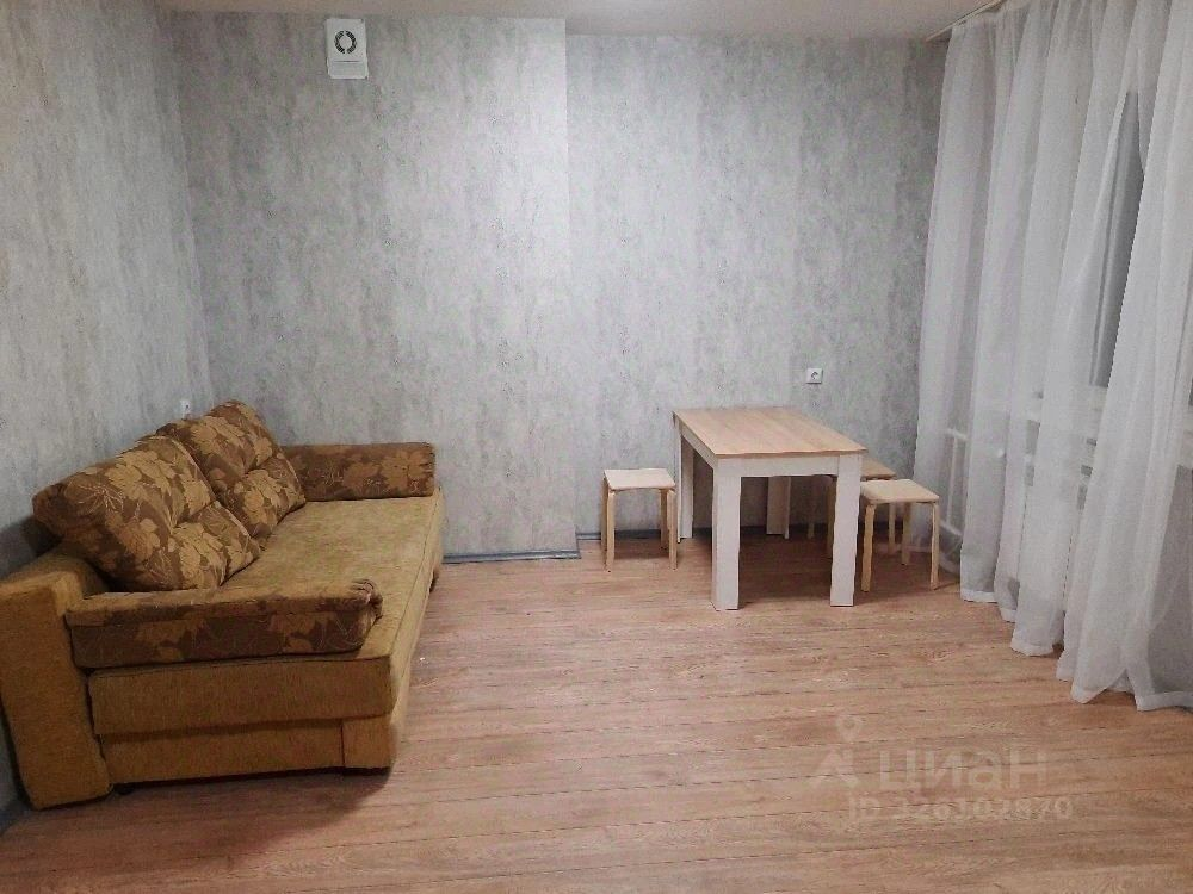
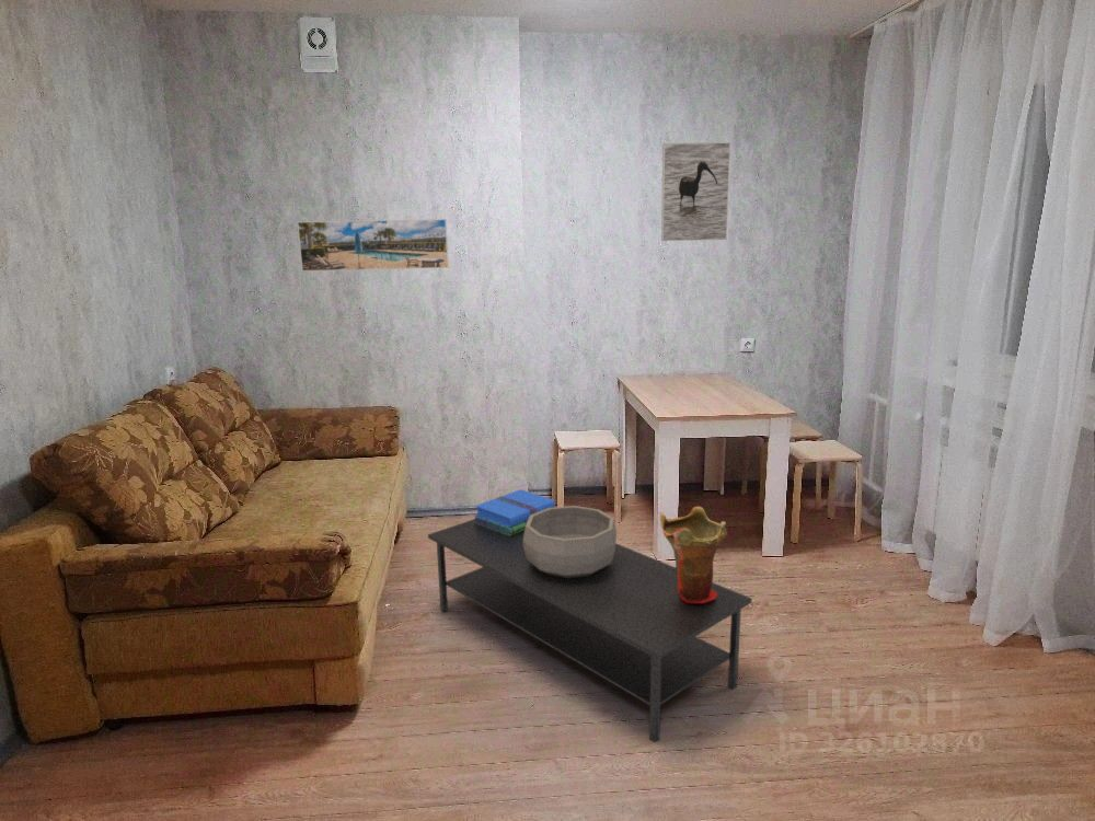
+ coffee table [427,518,753,744]
+ vase [659,506,728,603]
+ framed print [660,141,731,242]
+ books [472,488,556,536]
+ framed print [296,218,450,273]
+ decorative bowl [523,505,618,578]
